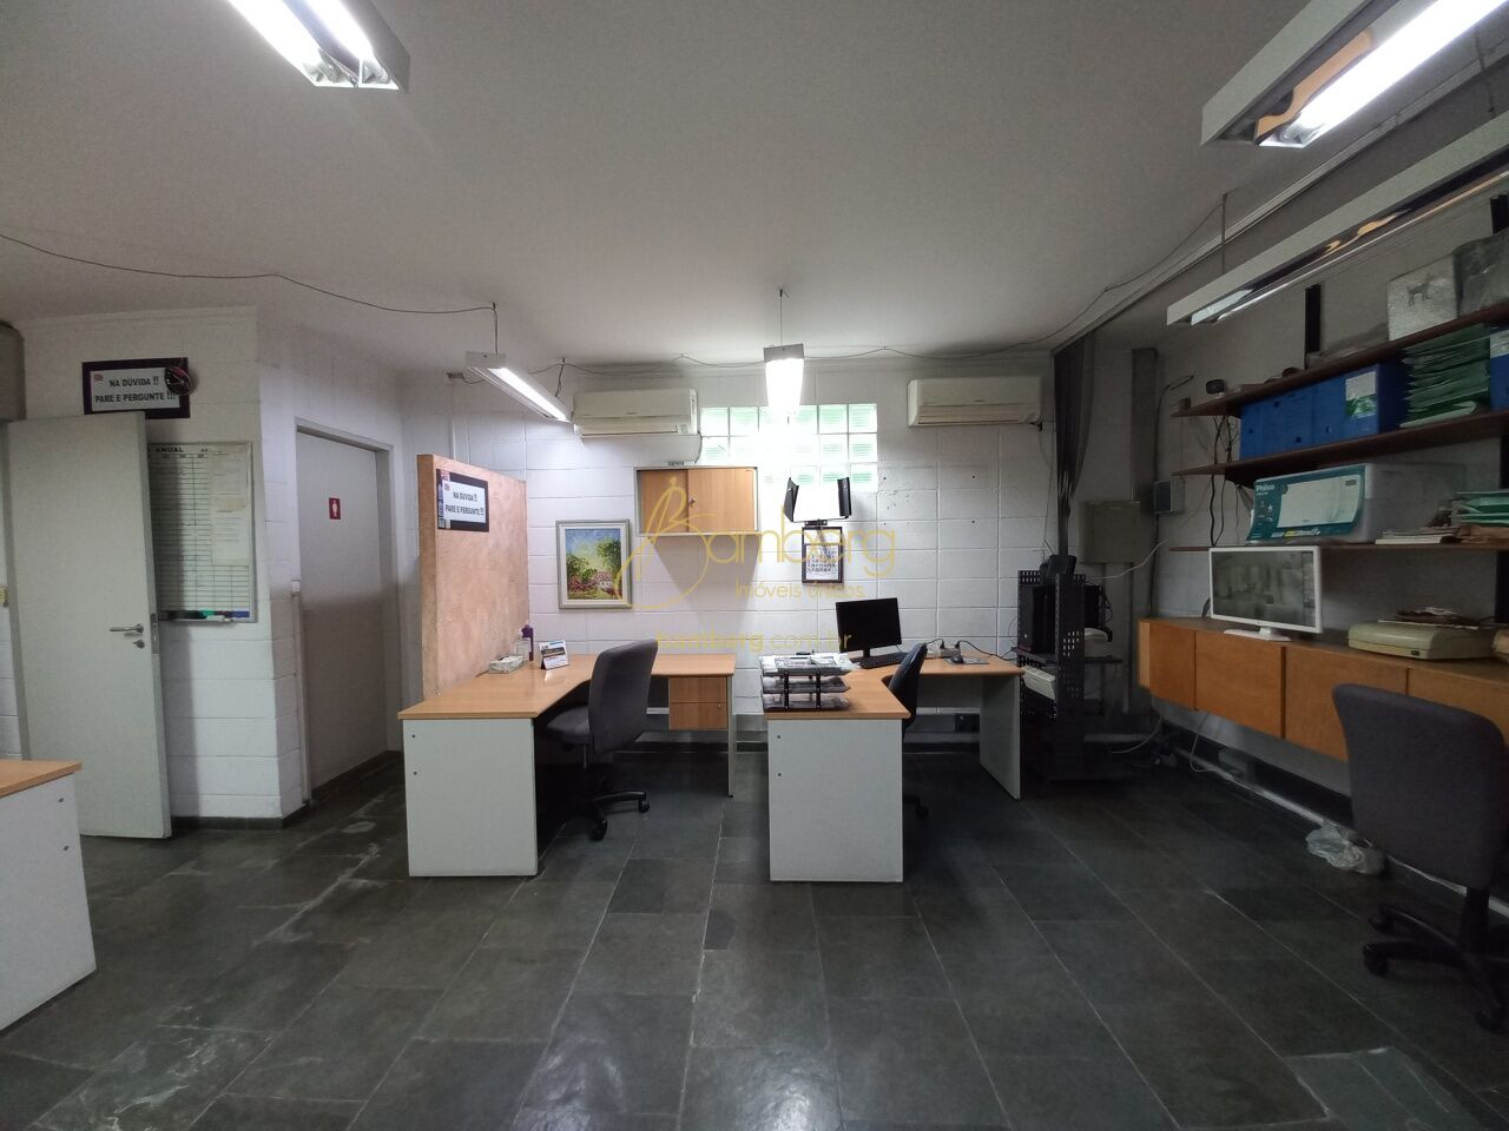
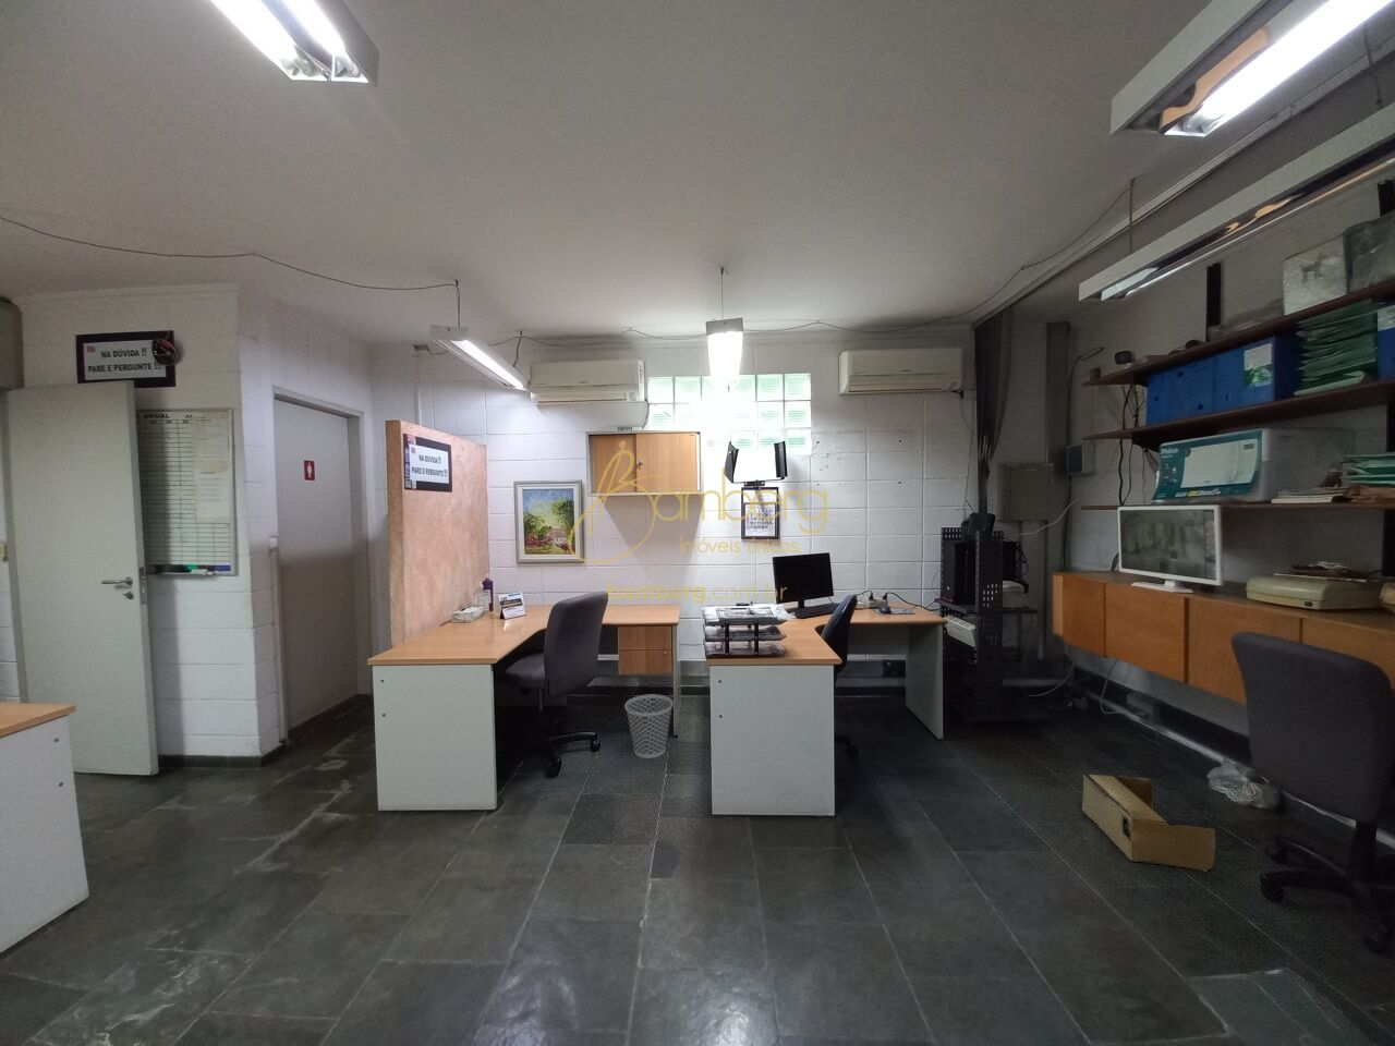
+ wastebasket [624,693,674,759]
+ cardboard box [1081,774,1217,872]
